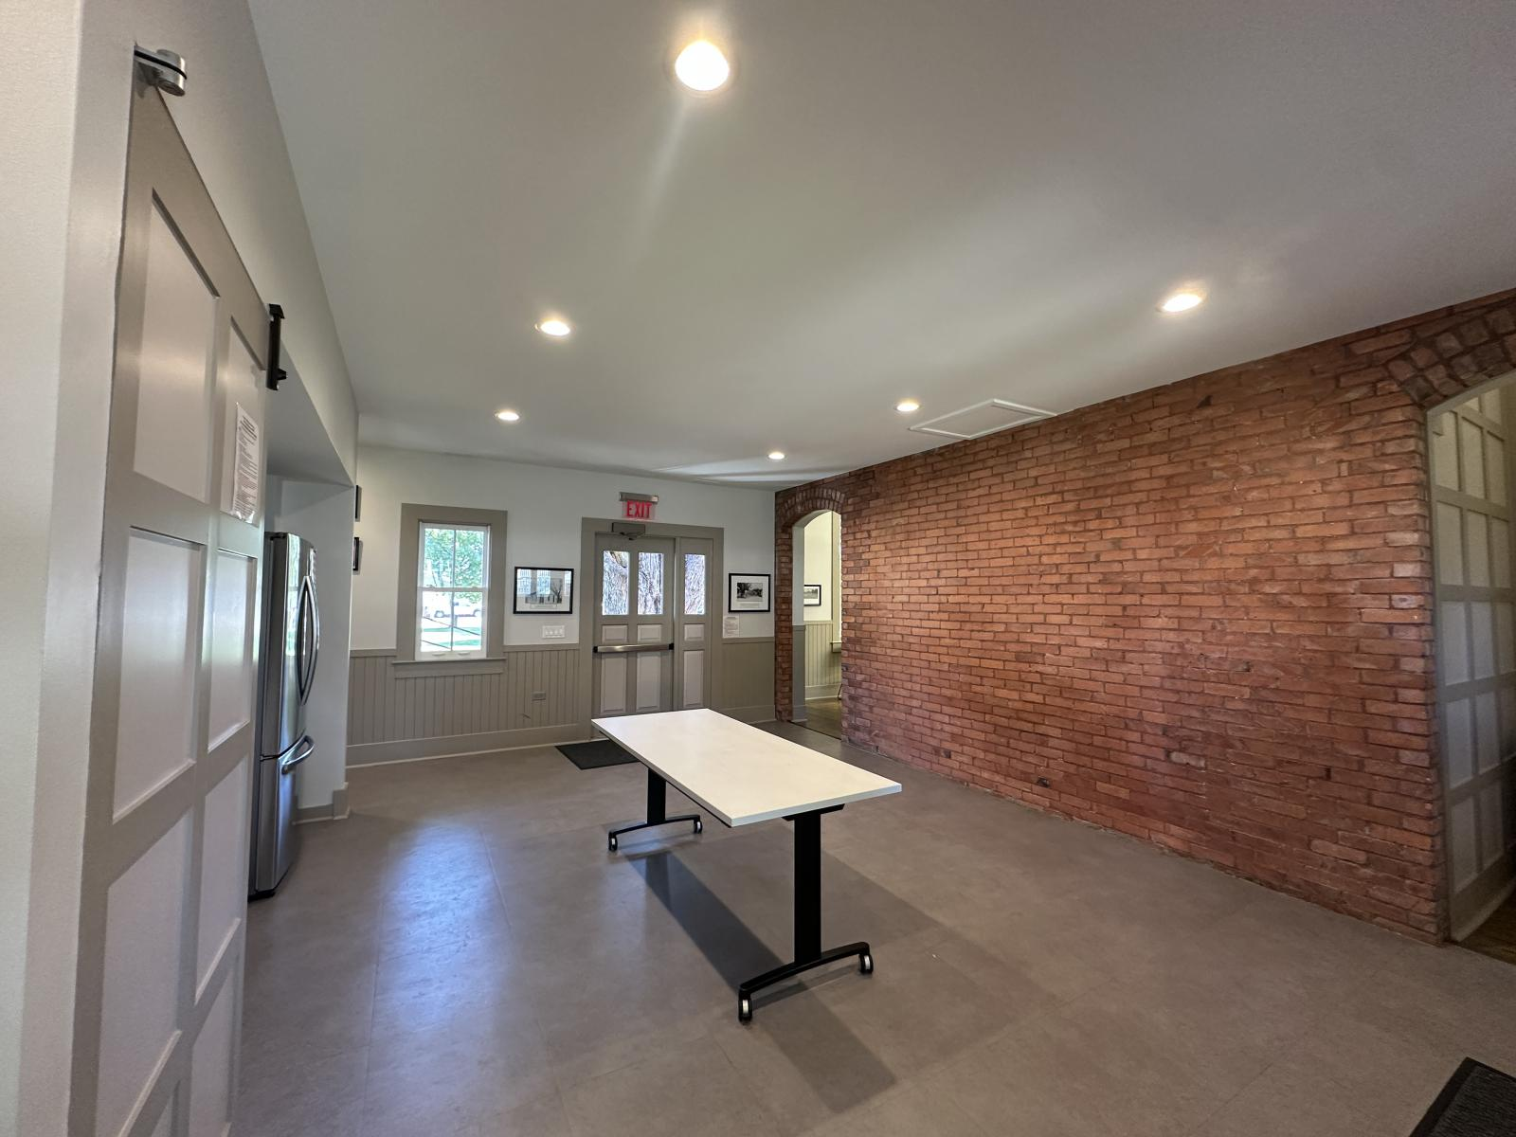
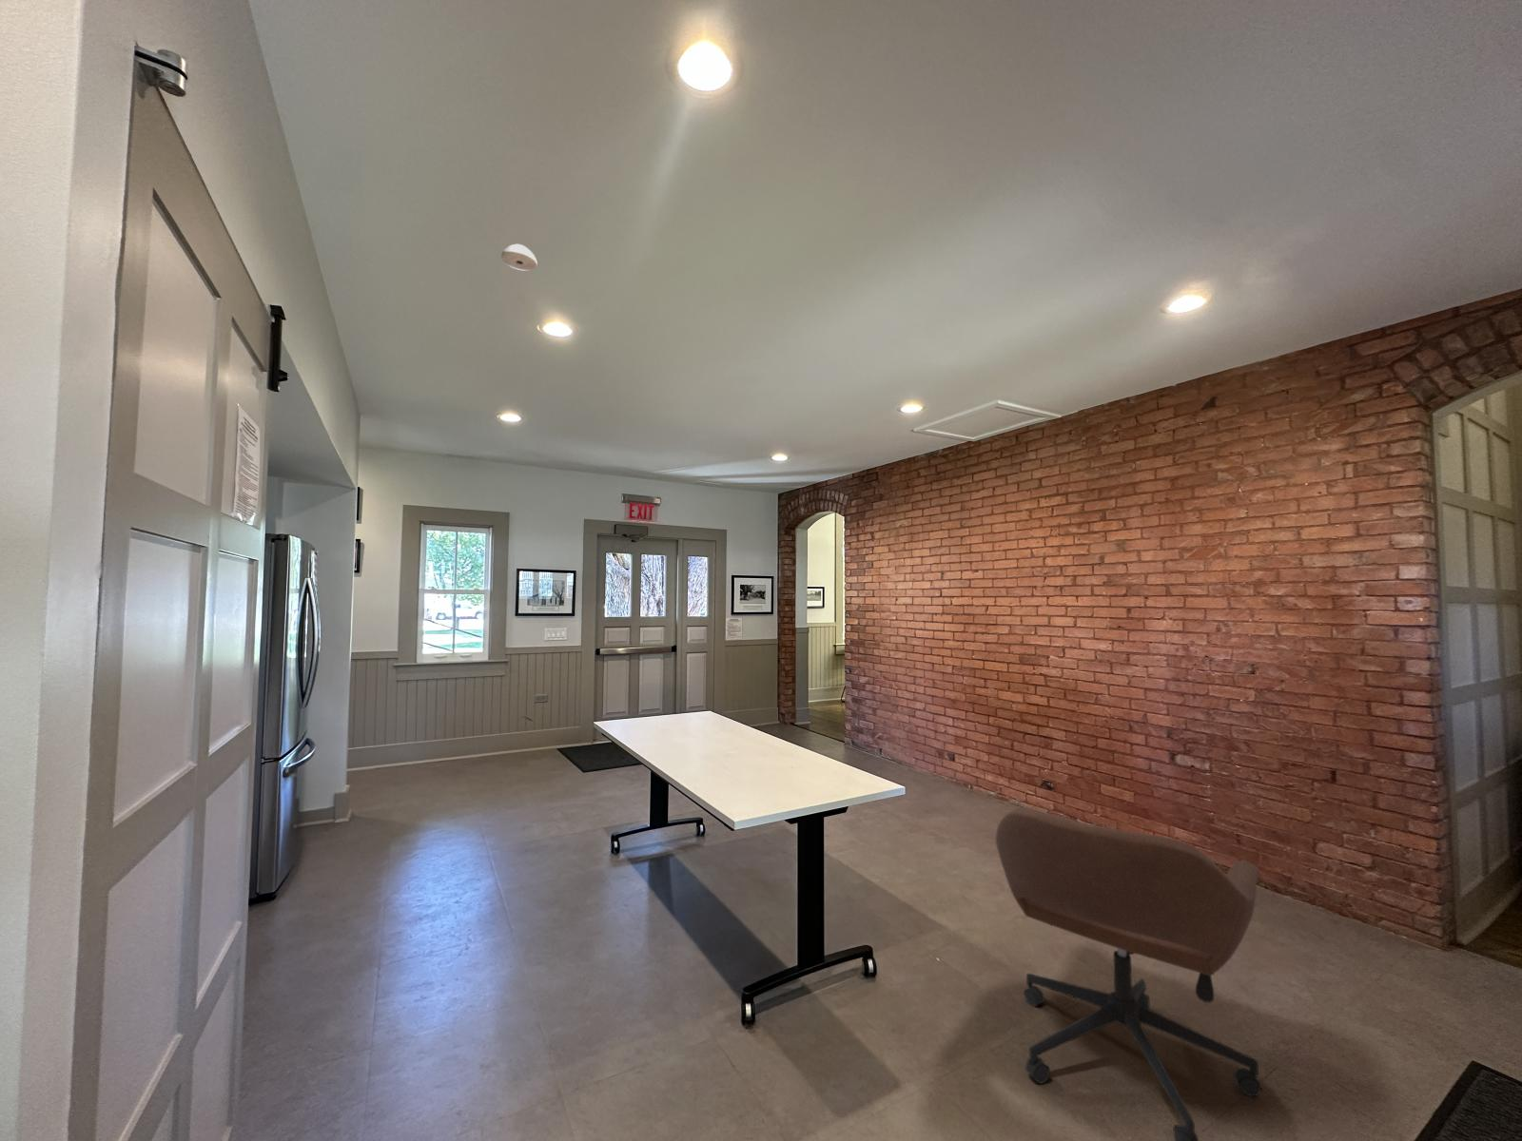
+ office chair [995,807,1263,1141]
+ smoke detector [501,243,538,271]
